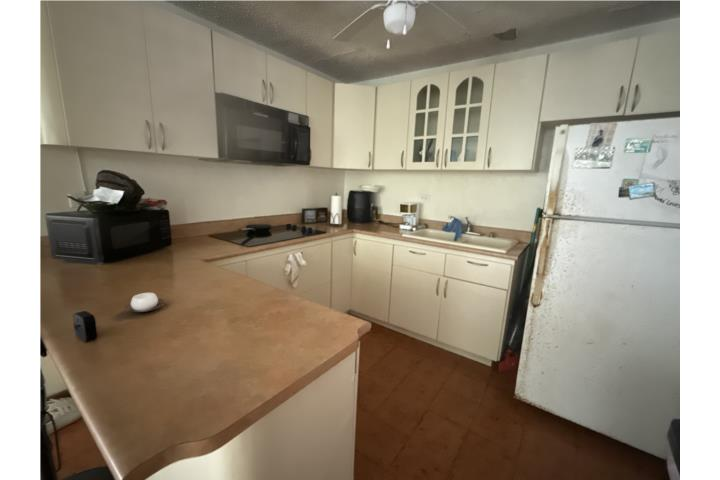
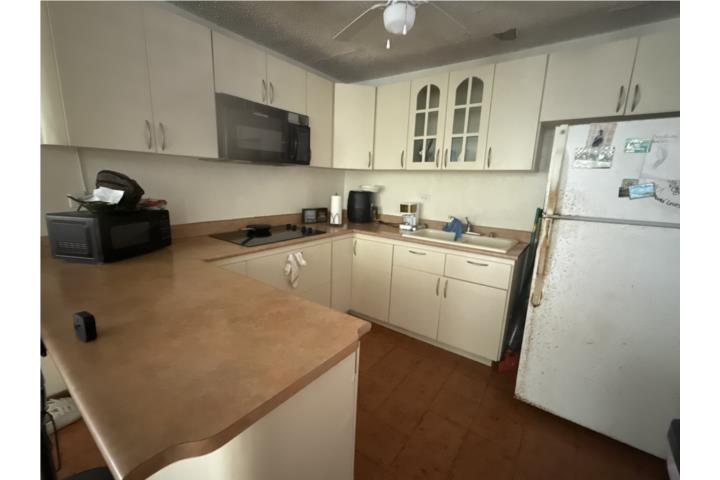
- cup [123,292,167,313]
